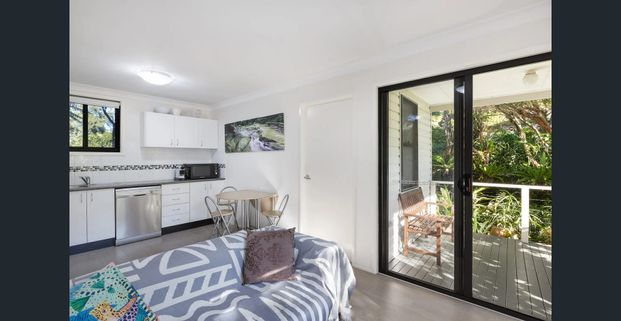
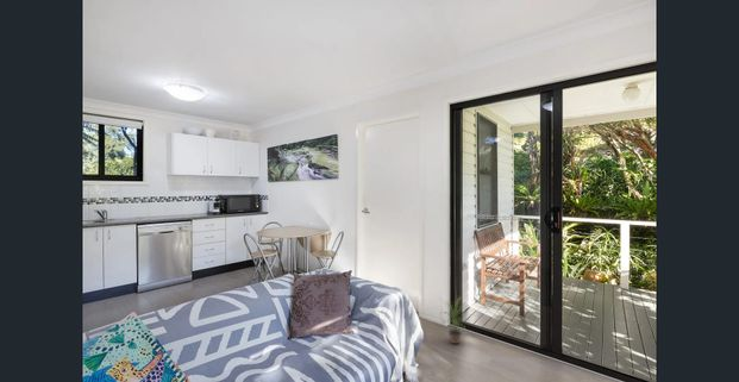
+ potted plant [437,295,469,345]
